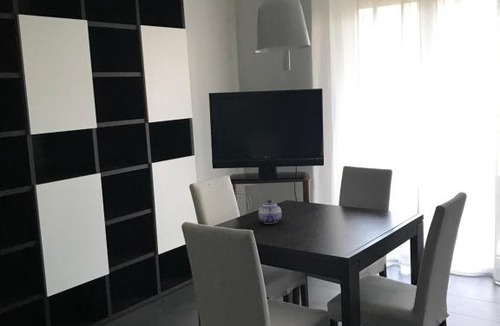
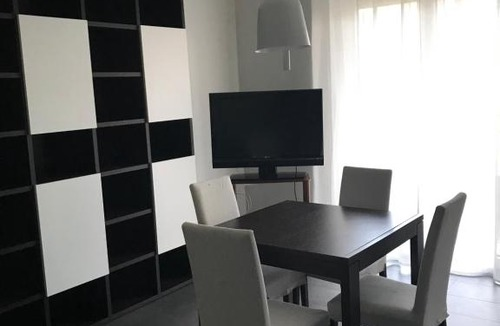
- teapot [258,199,282,224]
